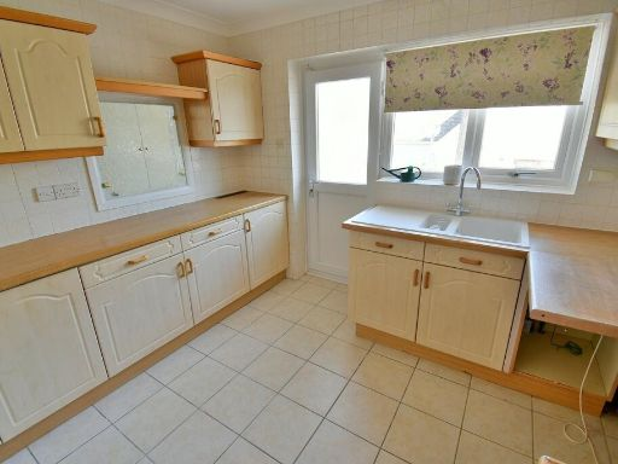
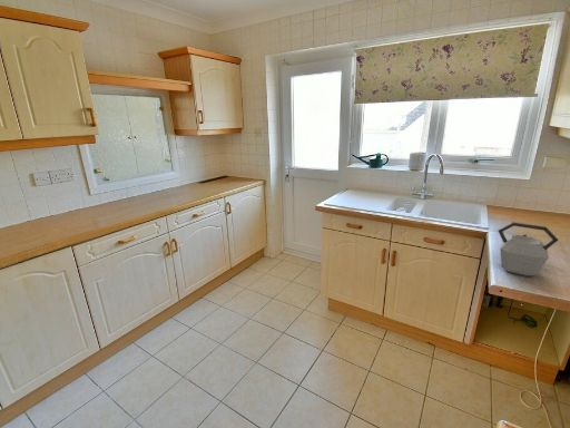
+ kettle [497,221,559,278]
